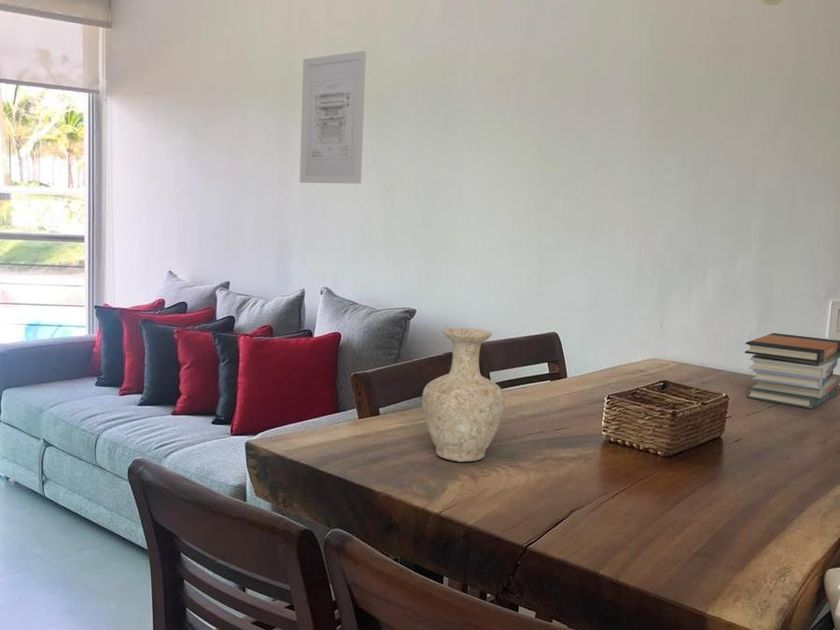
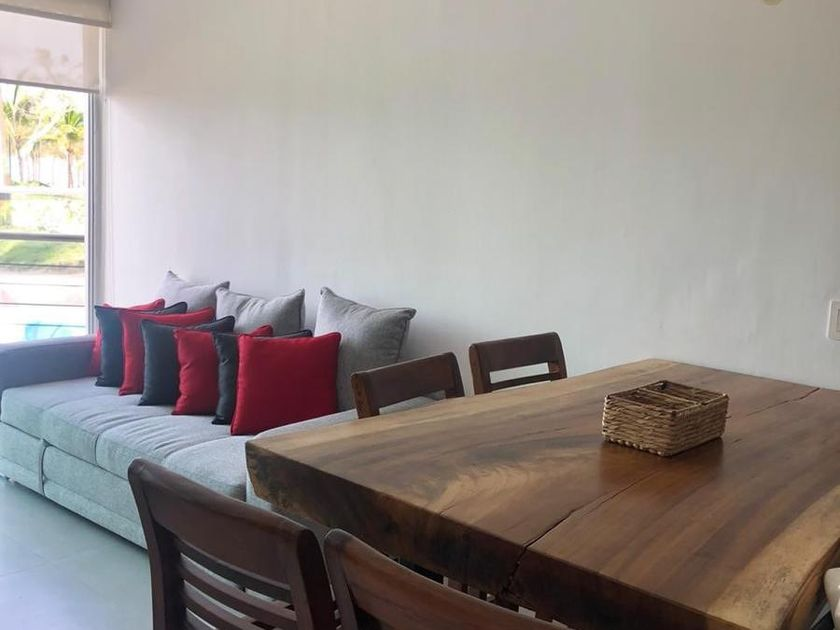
- book stack [744,332,840,410]
- vase [421,327,506,463]
- wall art [299,50,367,185]
